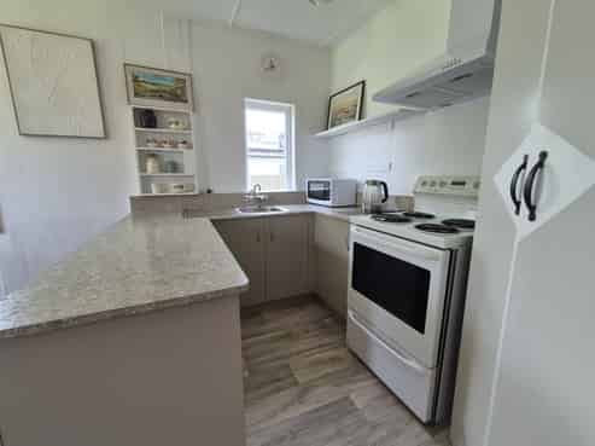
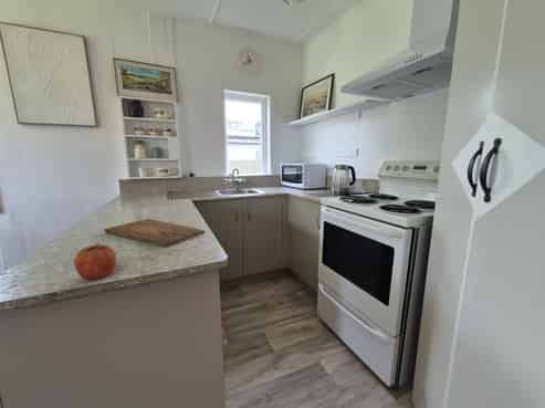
+ cutting board [103,218,206,248]
+ fruit [73,241,117,281]
